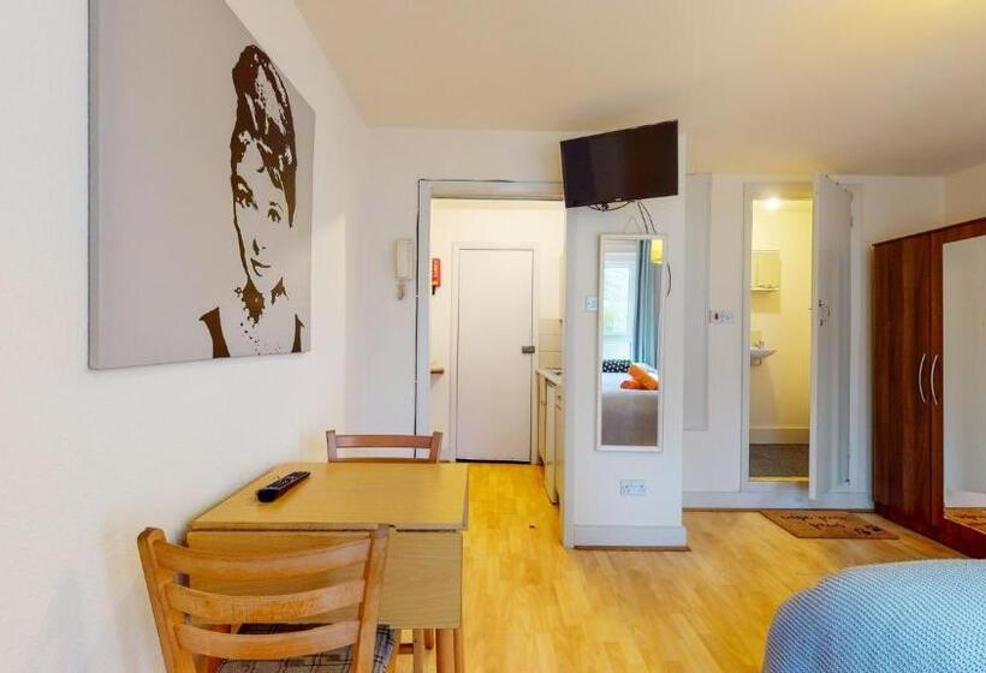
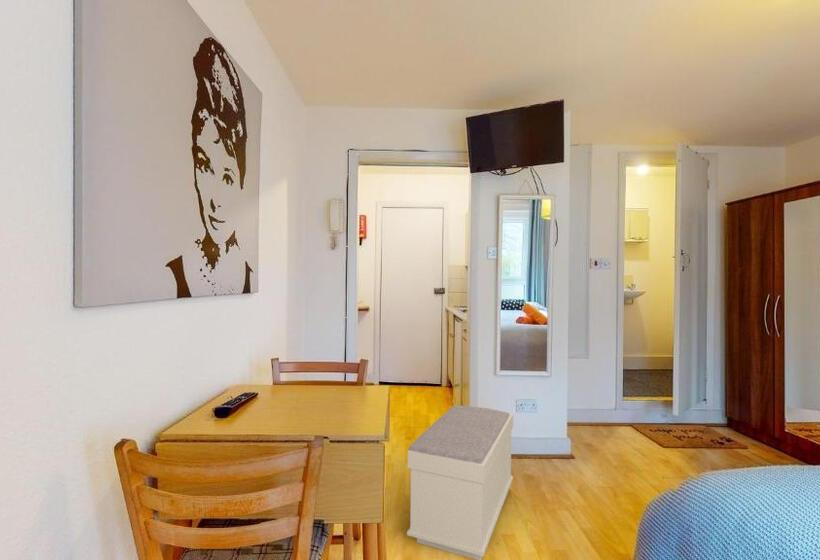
+ bench [406,404,514,560]
